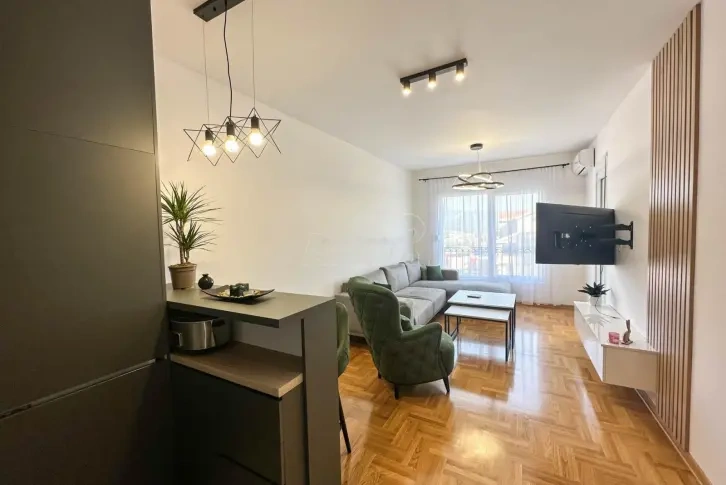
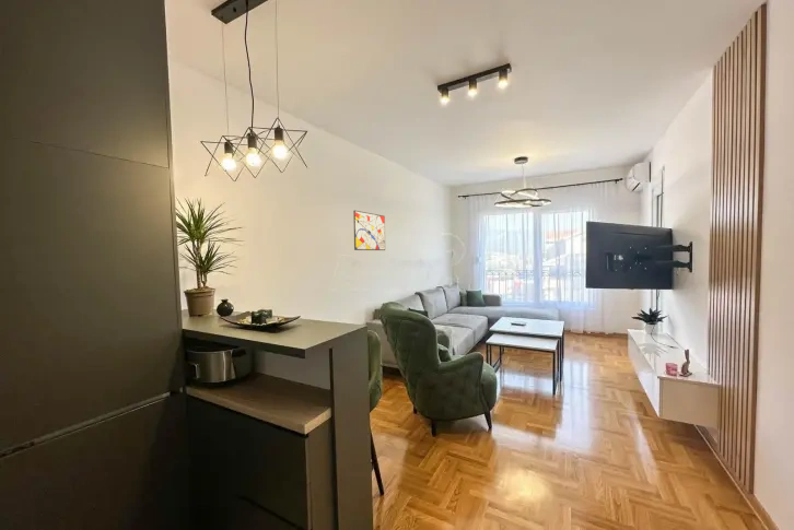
+ wall art [352,210,386,251]
